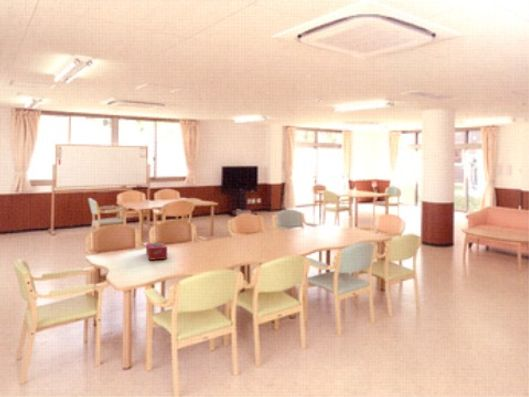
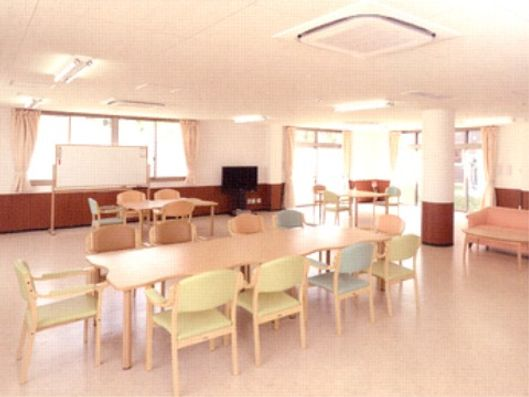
- tissue box [145,242,168,261]
